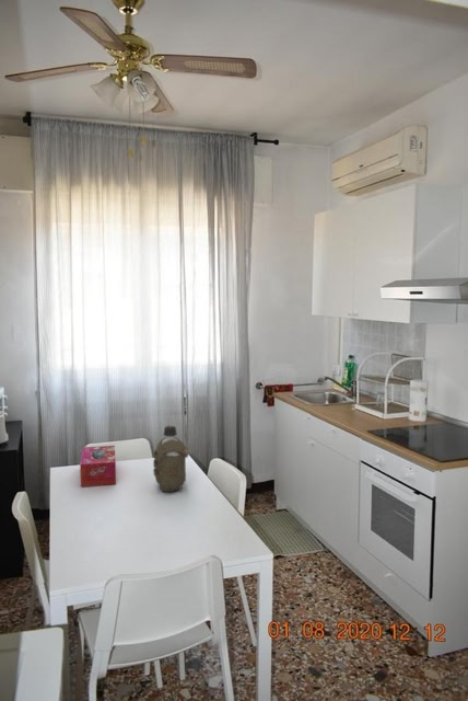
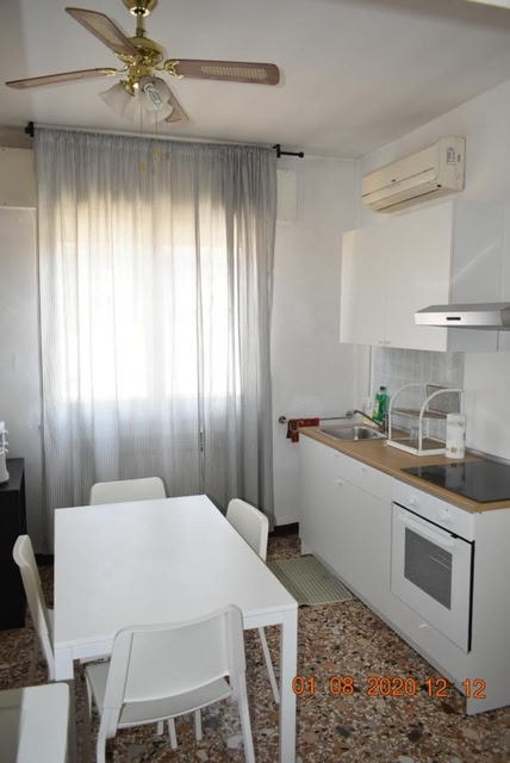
- tissue box [79,445,117,487]
- water bottle [152,424,189,493]
